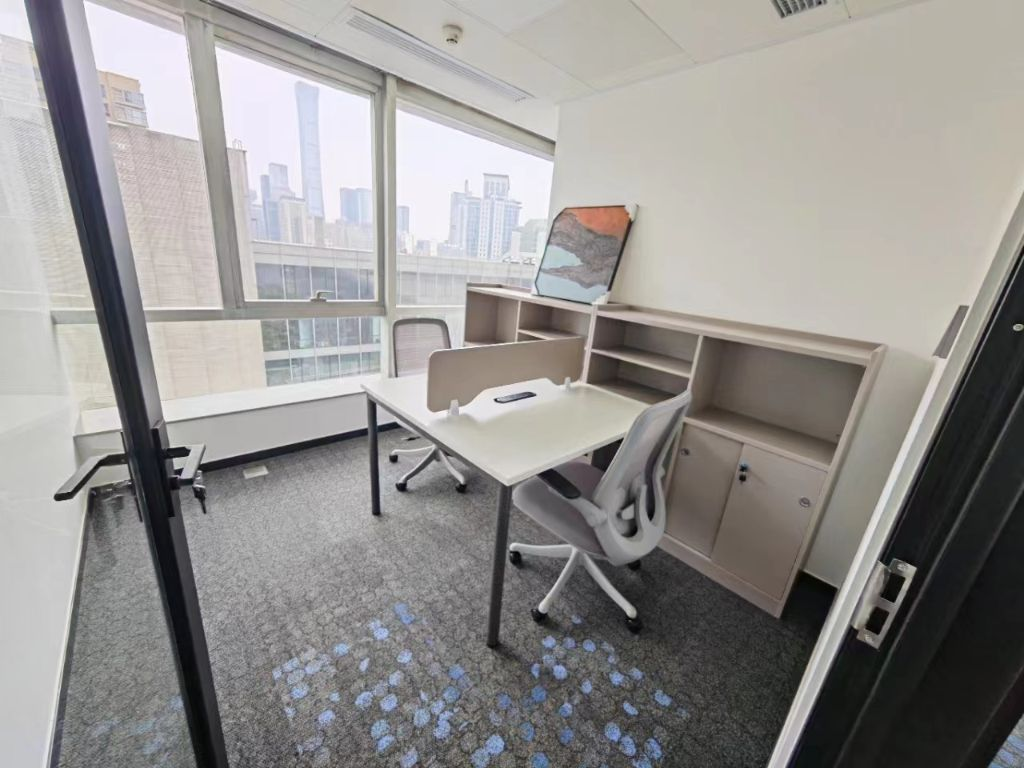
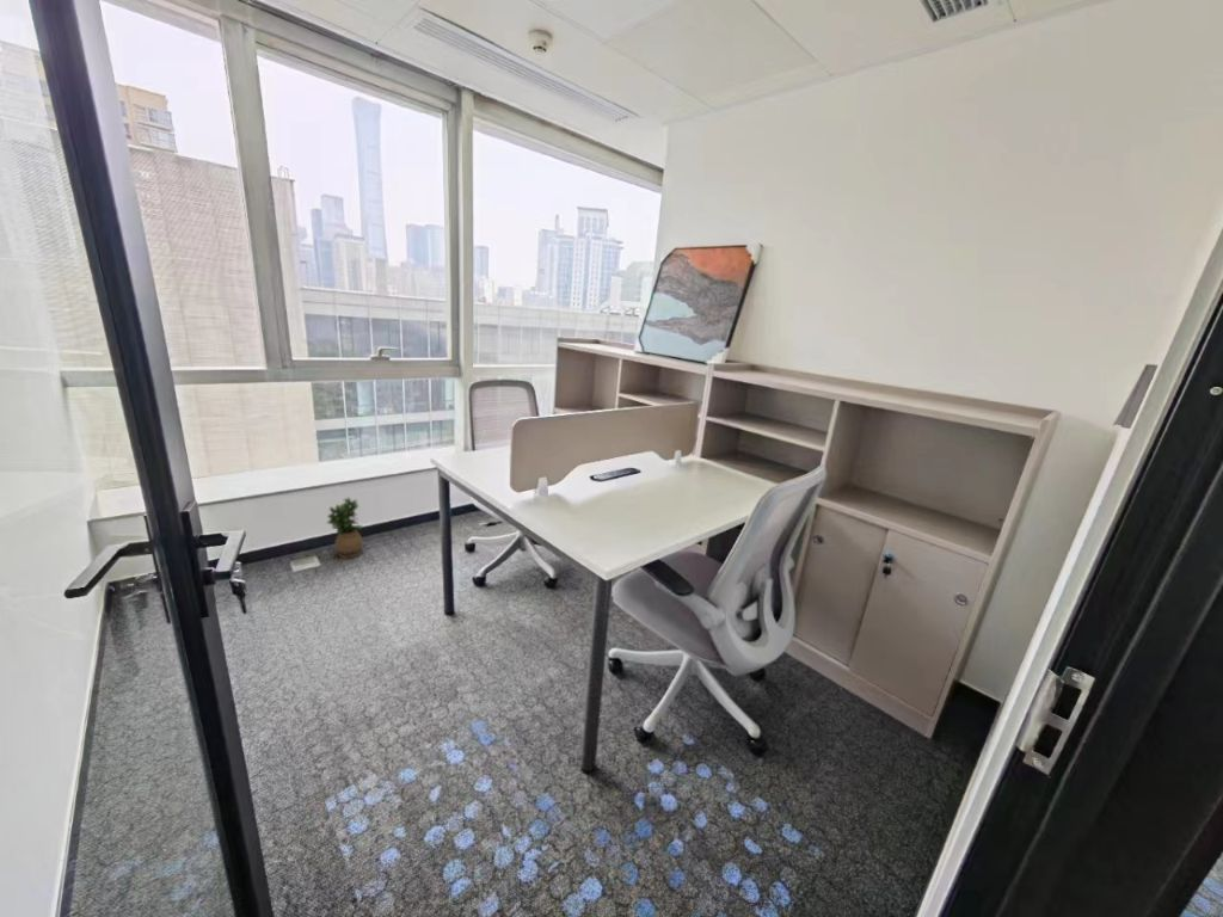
+ potted plant [326,497,364,560]
